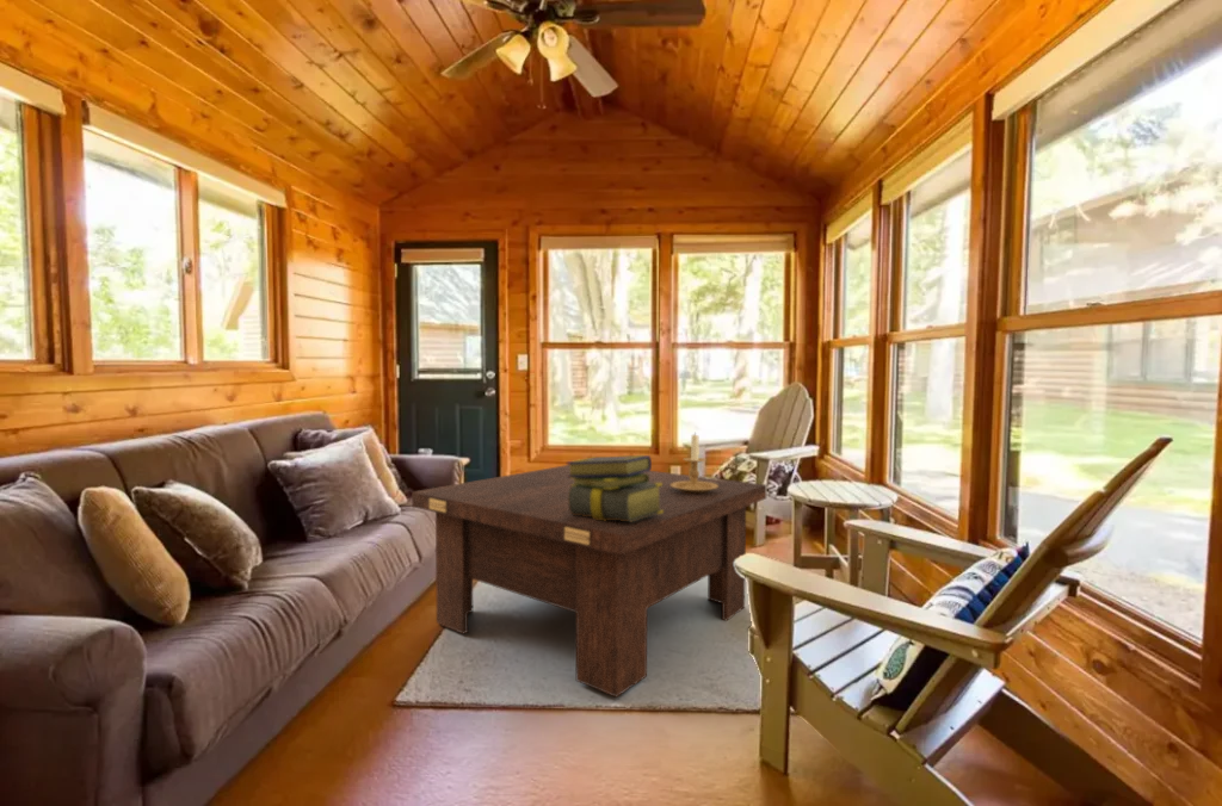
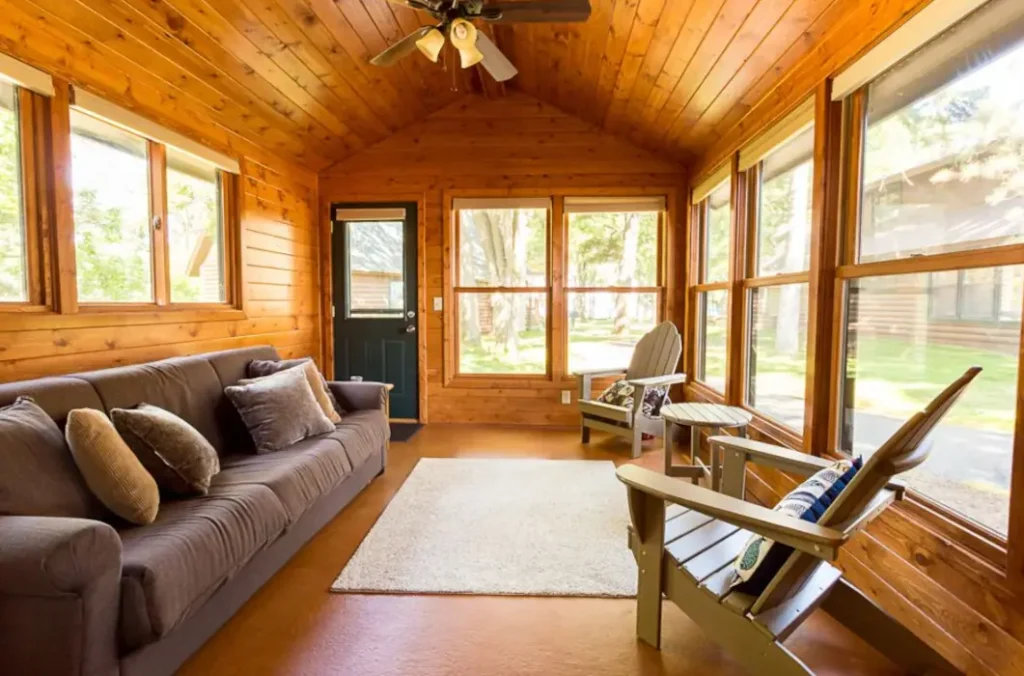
- coffee table [411,464,767,699]
- candle holder [671,432,718,494]
- stack of books [566,454,664,522]
